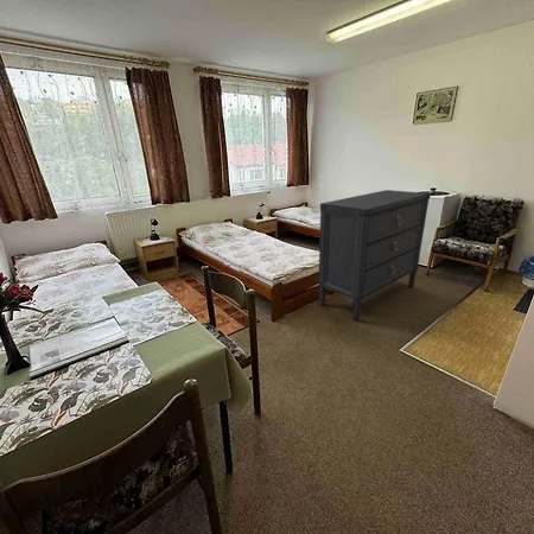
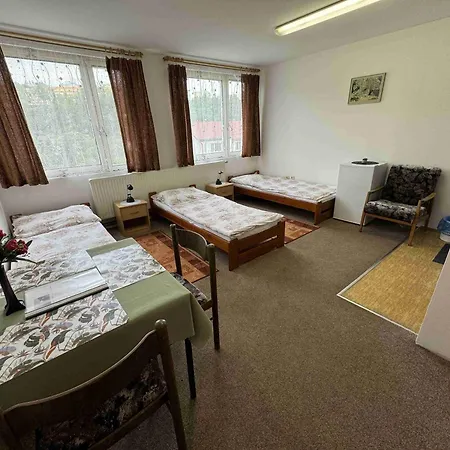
- dresser [317,189,432,322]
